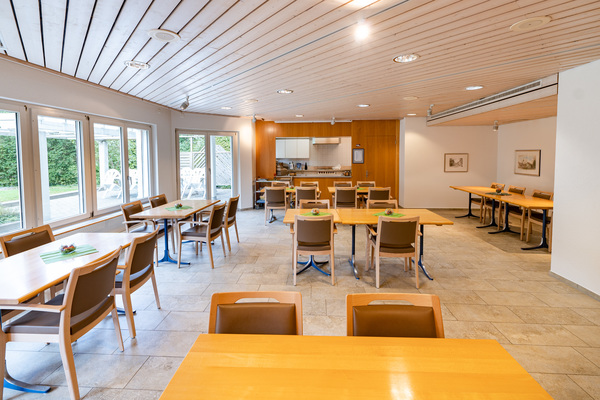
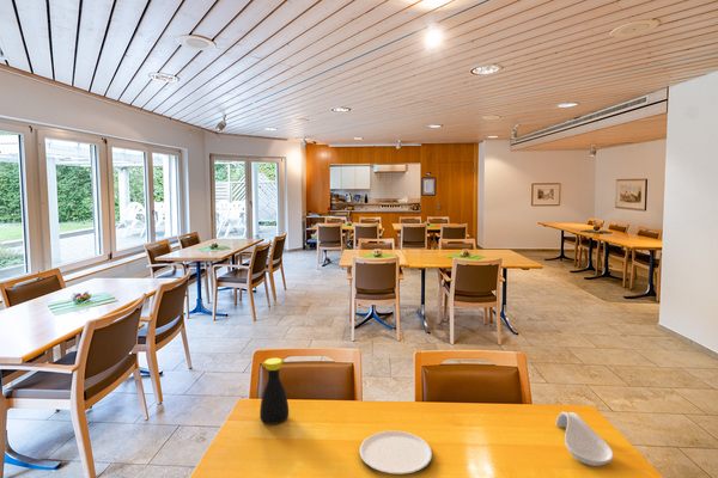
+ bottle [258,357,290,425]
+ plate [358,430,433,476]
+ spoon rest [555,411,615,467]
